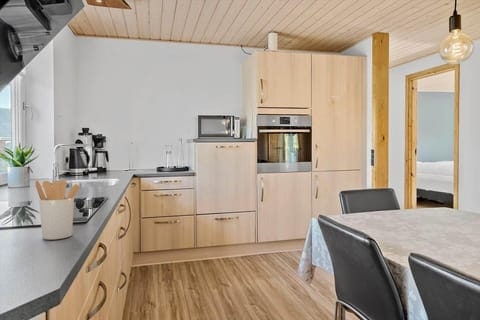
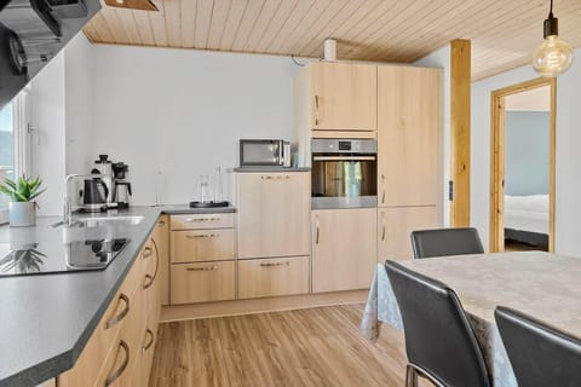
- utensil holder [34,179,81,241]
